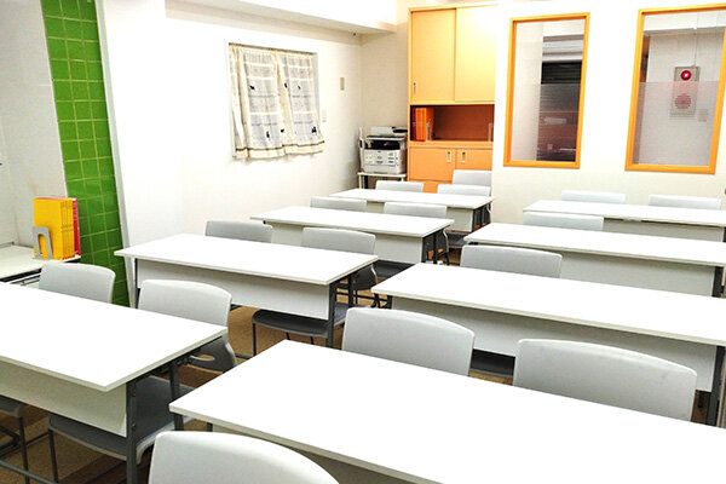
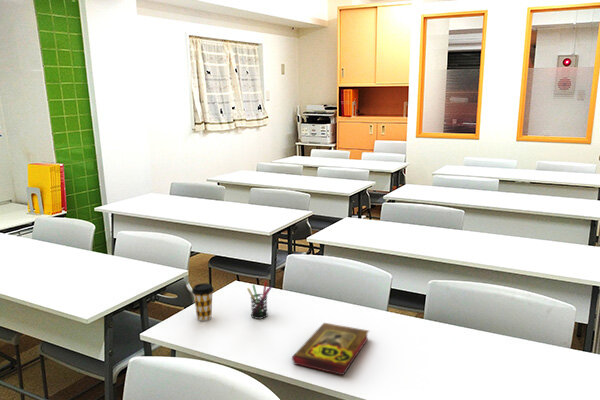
+ pen holder [246,280,272,320]
+ coffee cup [191,282,215,322]
+ book [291,322,370,376]
